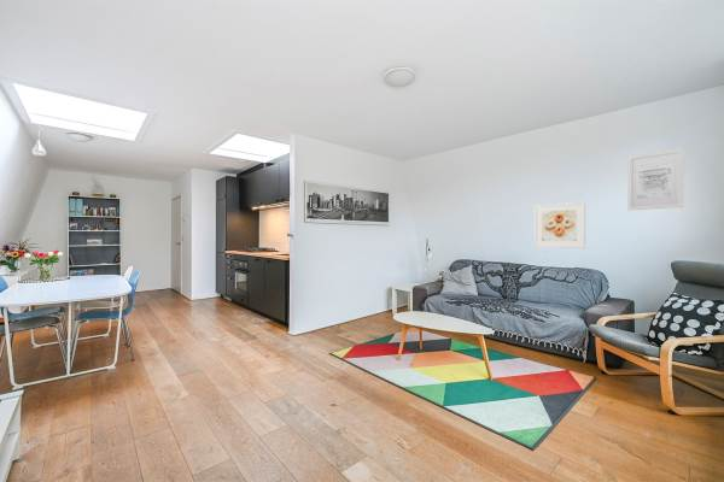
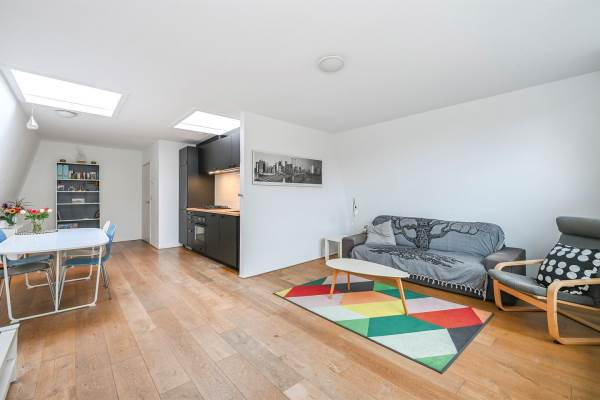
- wall art [626,147,685,212]
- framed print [533,200,586,249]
